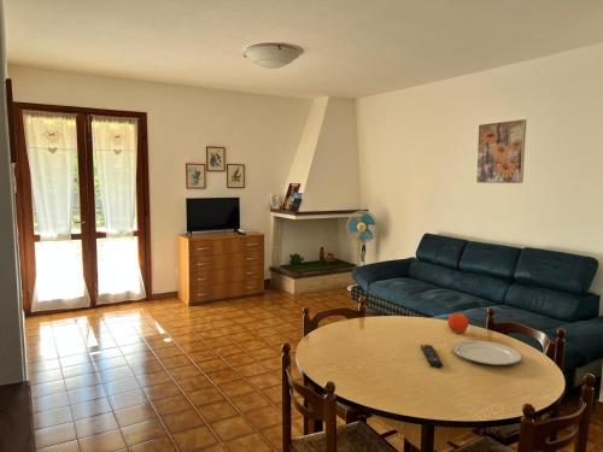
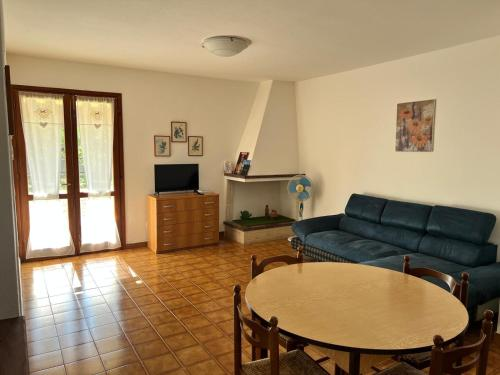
- chinaware [452,340,523,366]
- remote control [420,344,444,369]
- fruit [446,312,469,334]
